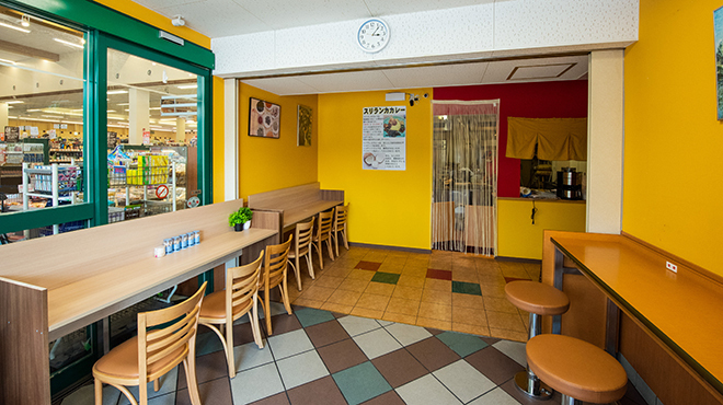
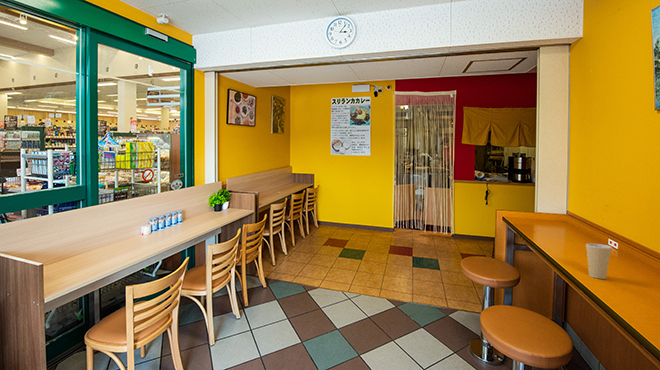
+ paper cup [585,242,613,280]
